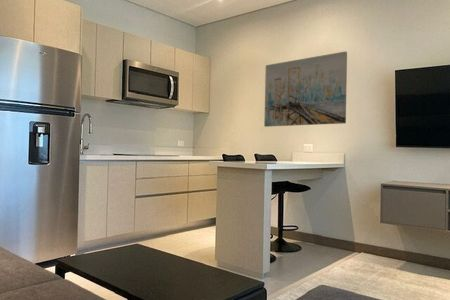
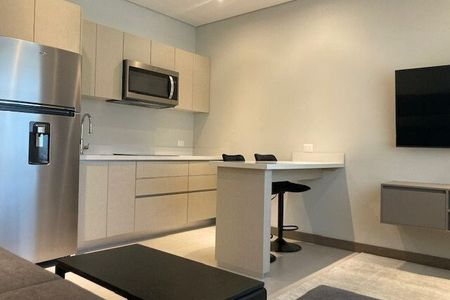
- wall art [263,50,348,128]
